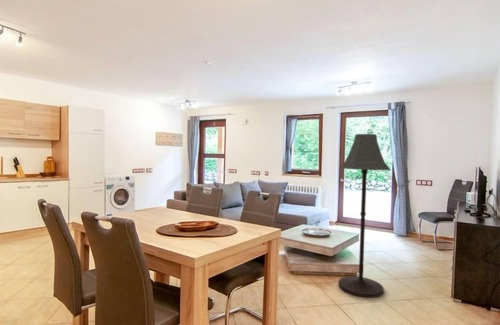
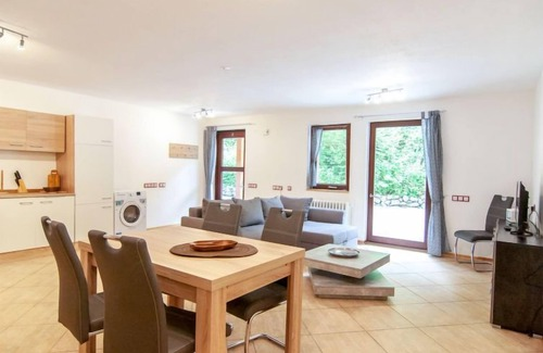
- floor lamp [338,133,391,299]
